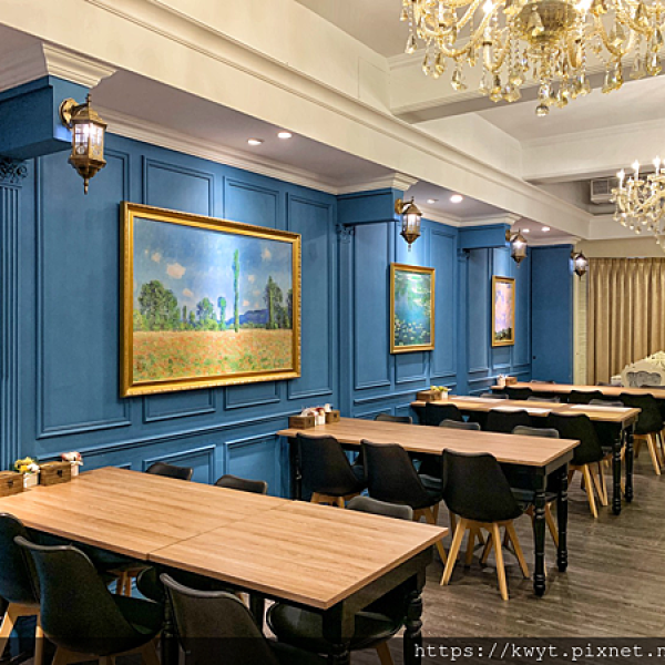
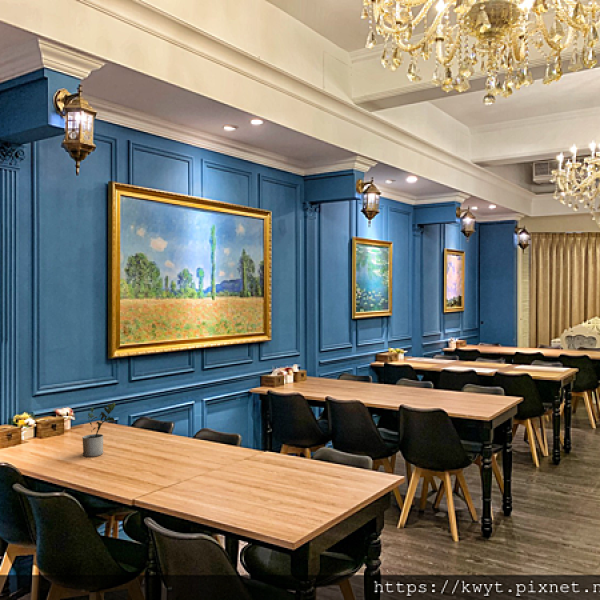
+ potted plant [81,402,116,458]
